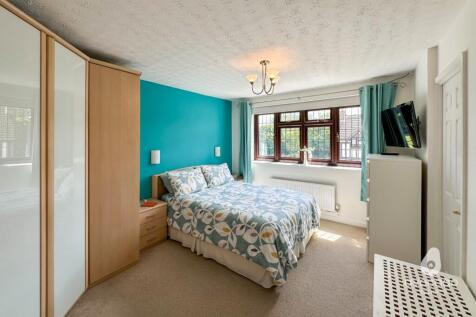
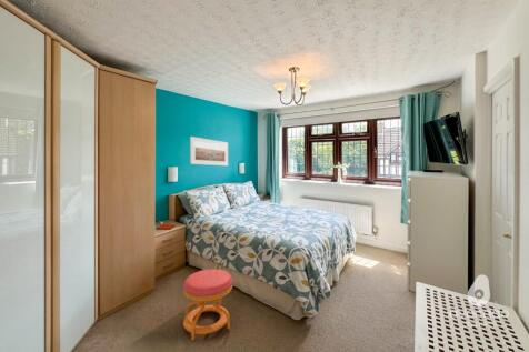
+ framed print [189,135,229,167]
+ stool [182,268,233,342]
